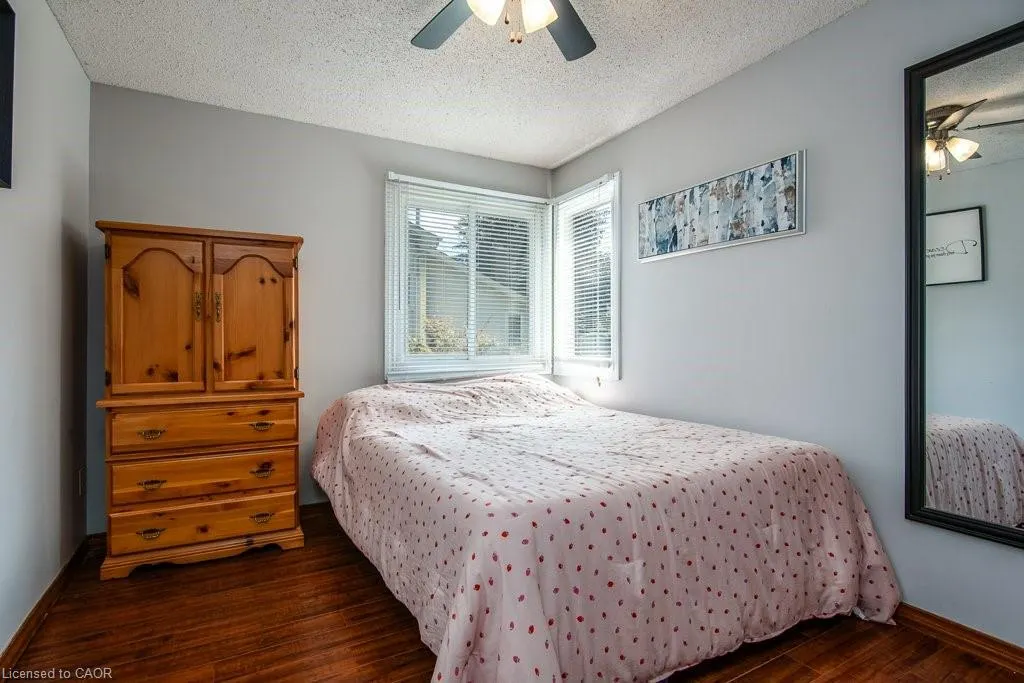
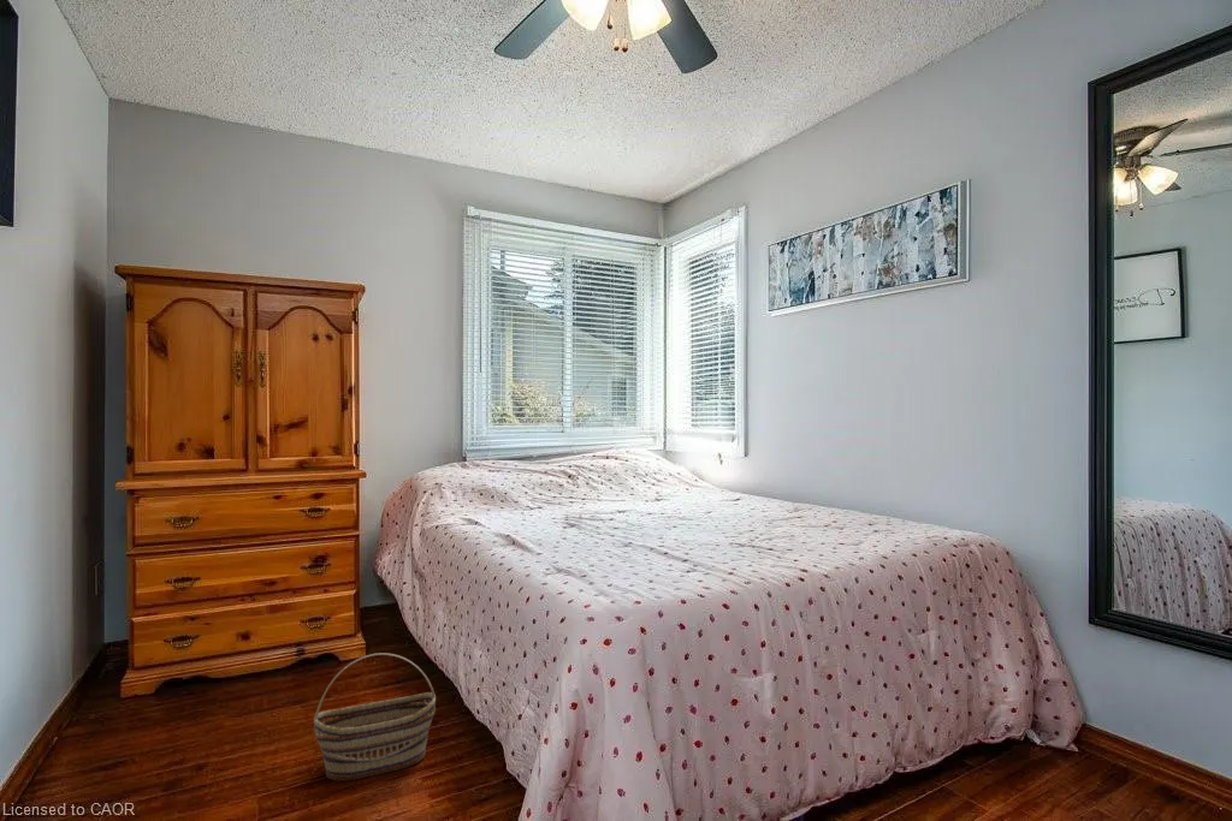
+ basket [313,653,437,781]
